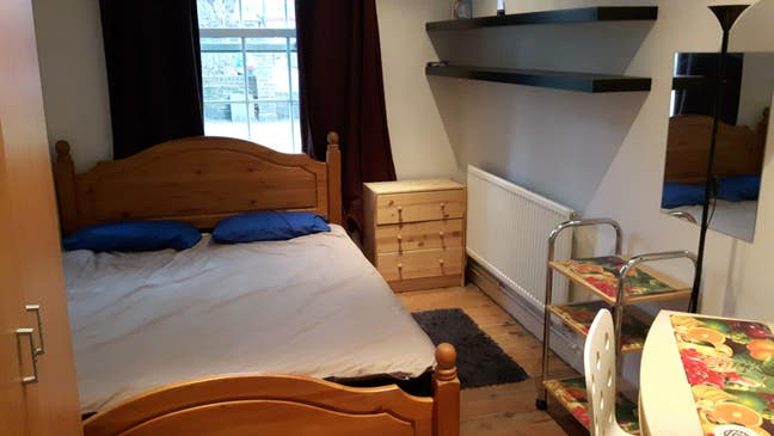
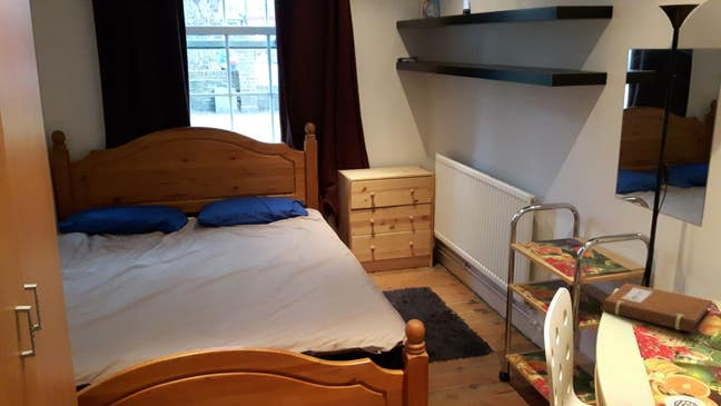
+ notebook [600,283,713,334]
